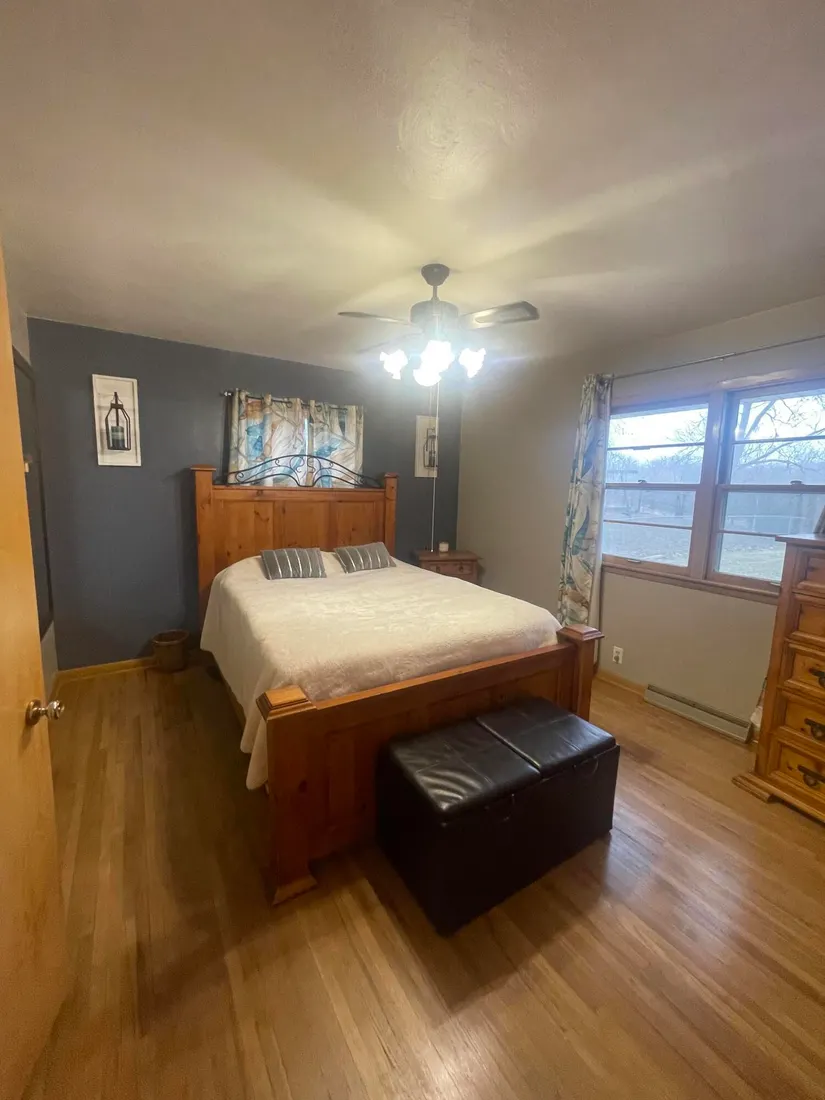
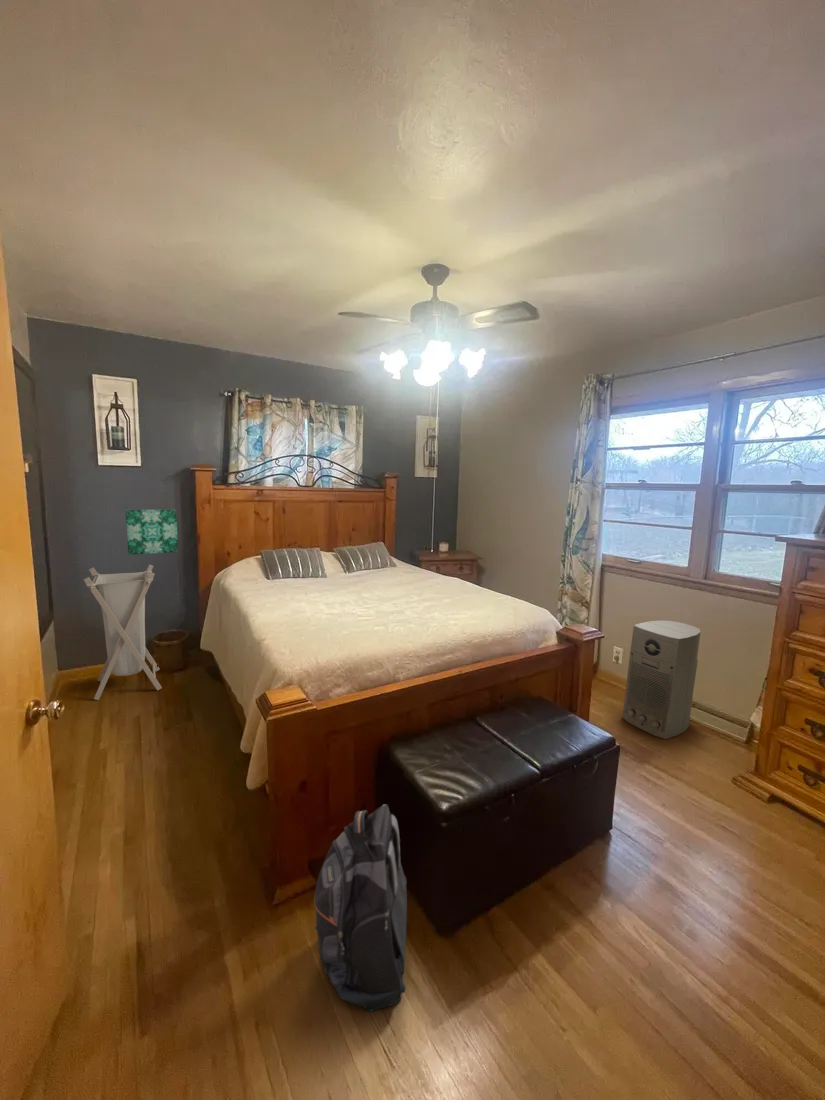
+ wall art [124,508,179,556]
+ air purifier [622,620,701,740]
+ backpack [313,803,408,1013]
+ laundry hamper [83,564,163,701]
